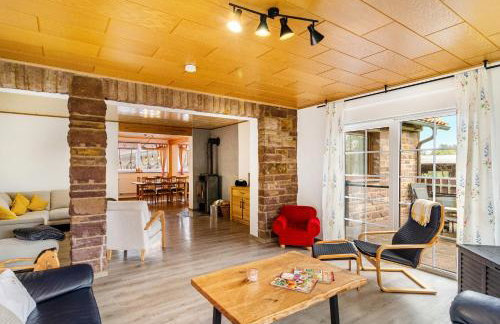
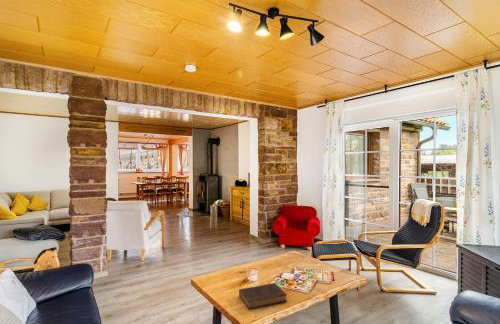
+ book [238,282,288,310]
